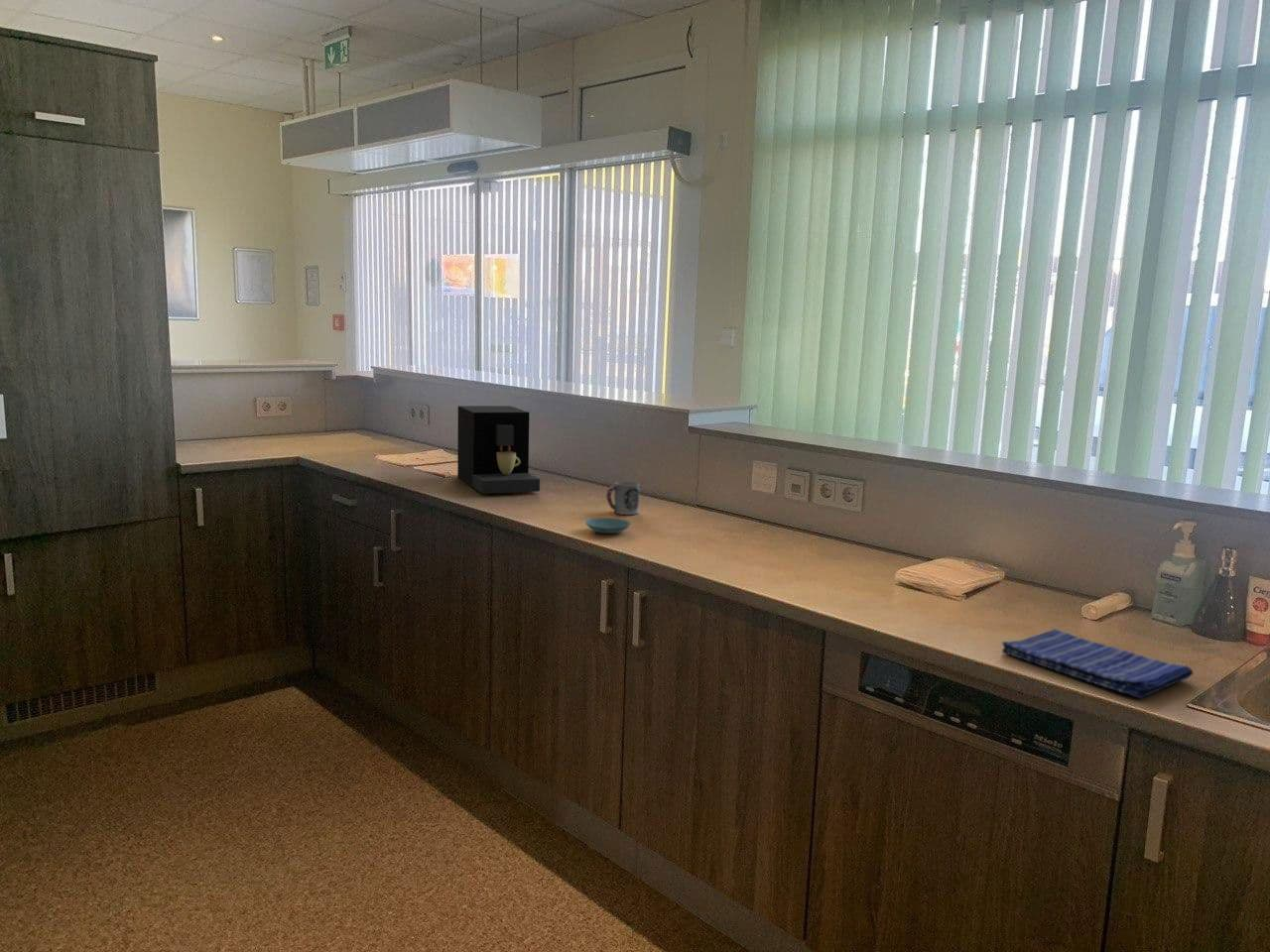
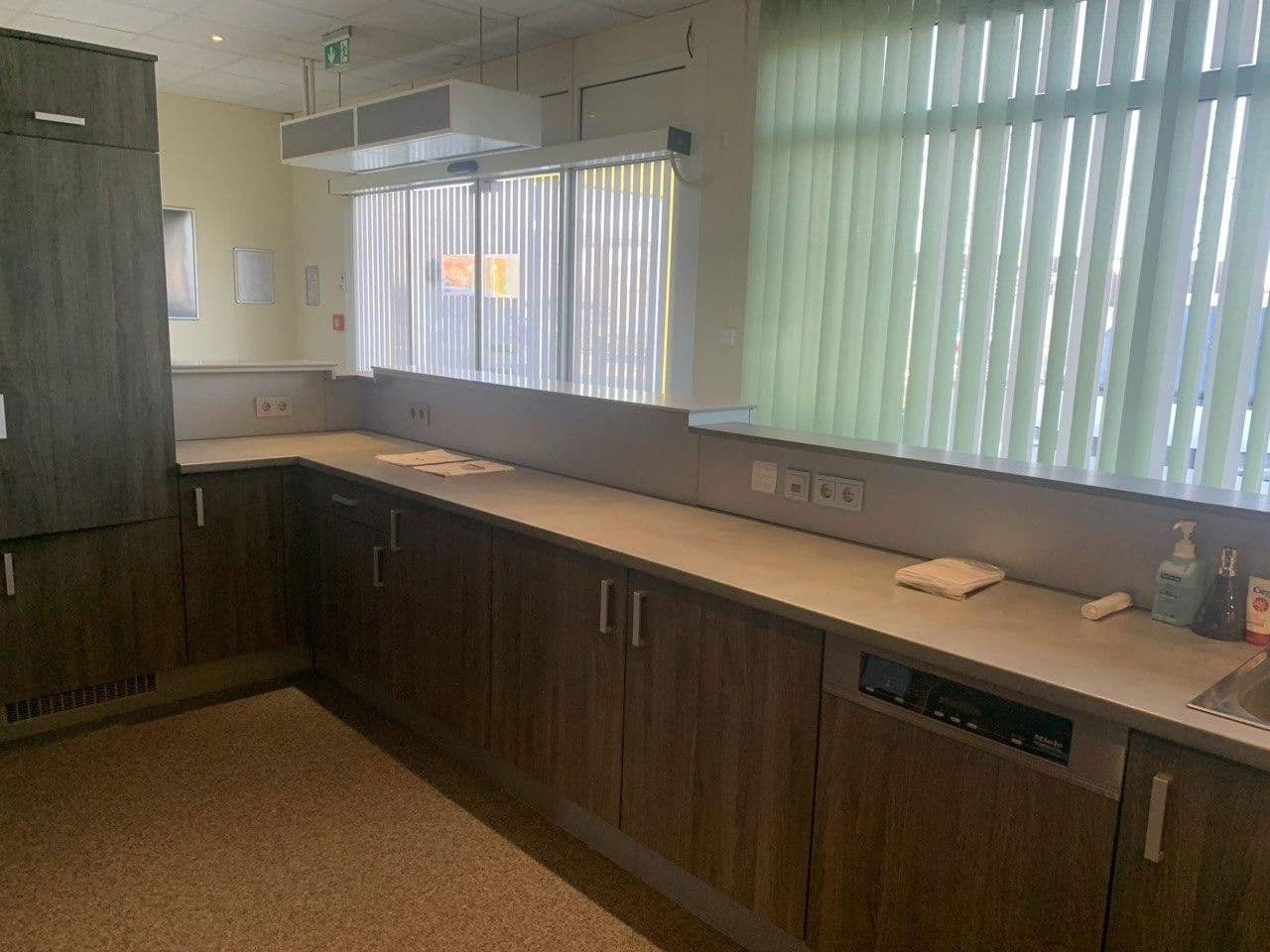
- cup [605,481,640,516]
- saucer [584,517,632,535]
- coffee maker [456,405,541,495]
- dish towel [1001,628,1195,700]
